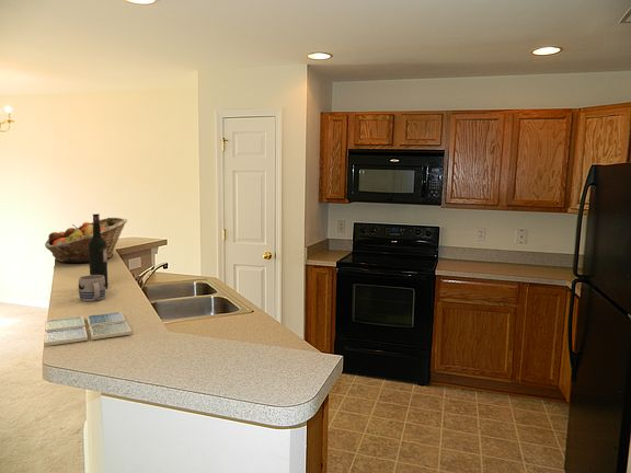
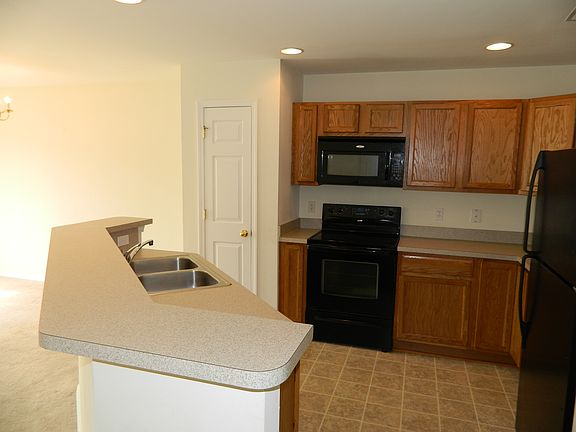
- mug [78,275,106,302]
- wine bottle [89,212,110,289]
- drink coaster [43,311,133,347]
- fruit basket [44,217,128,264]
